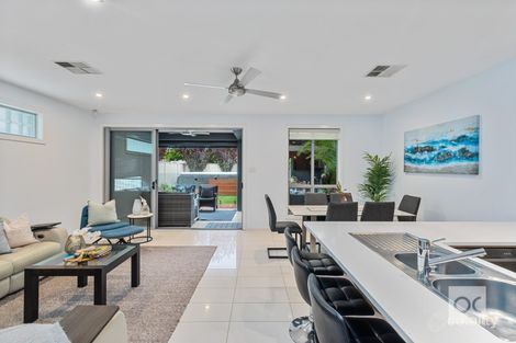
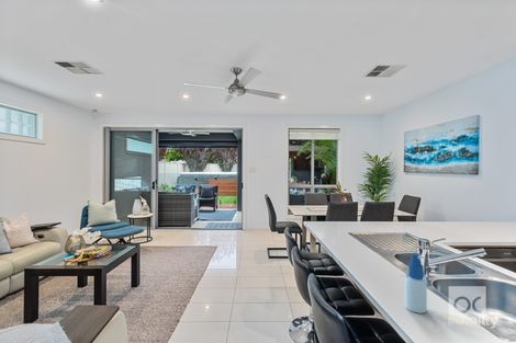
+ spray bottle [404,252,428,315]
